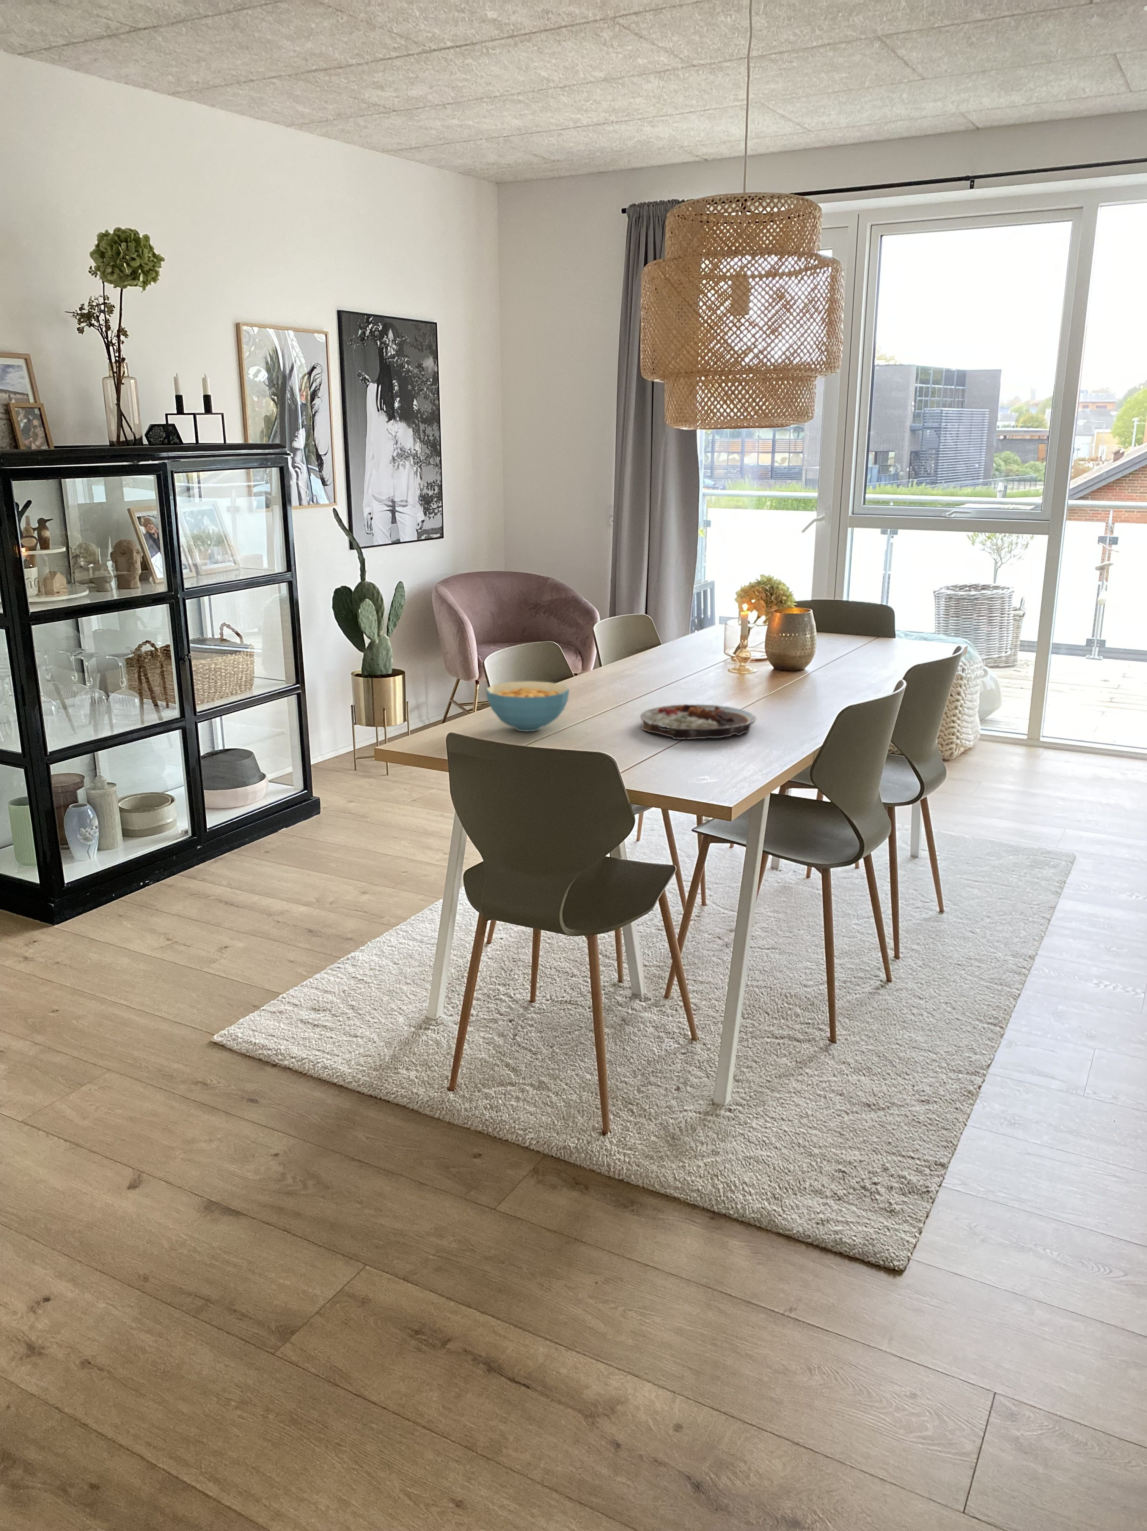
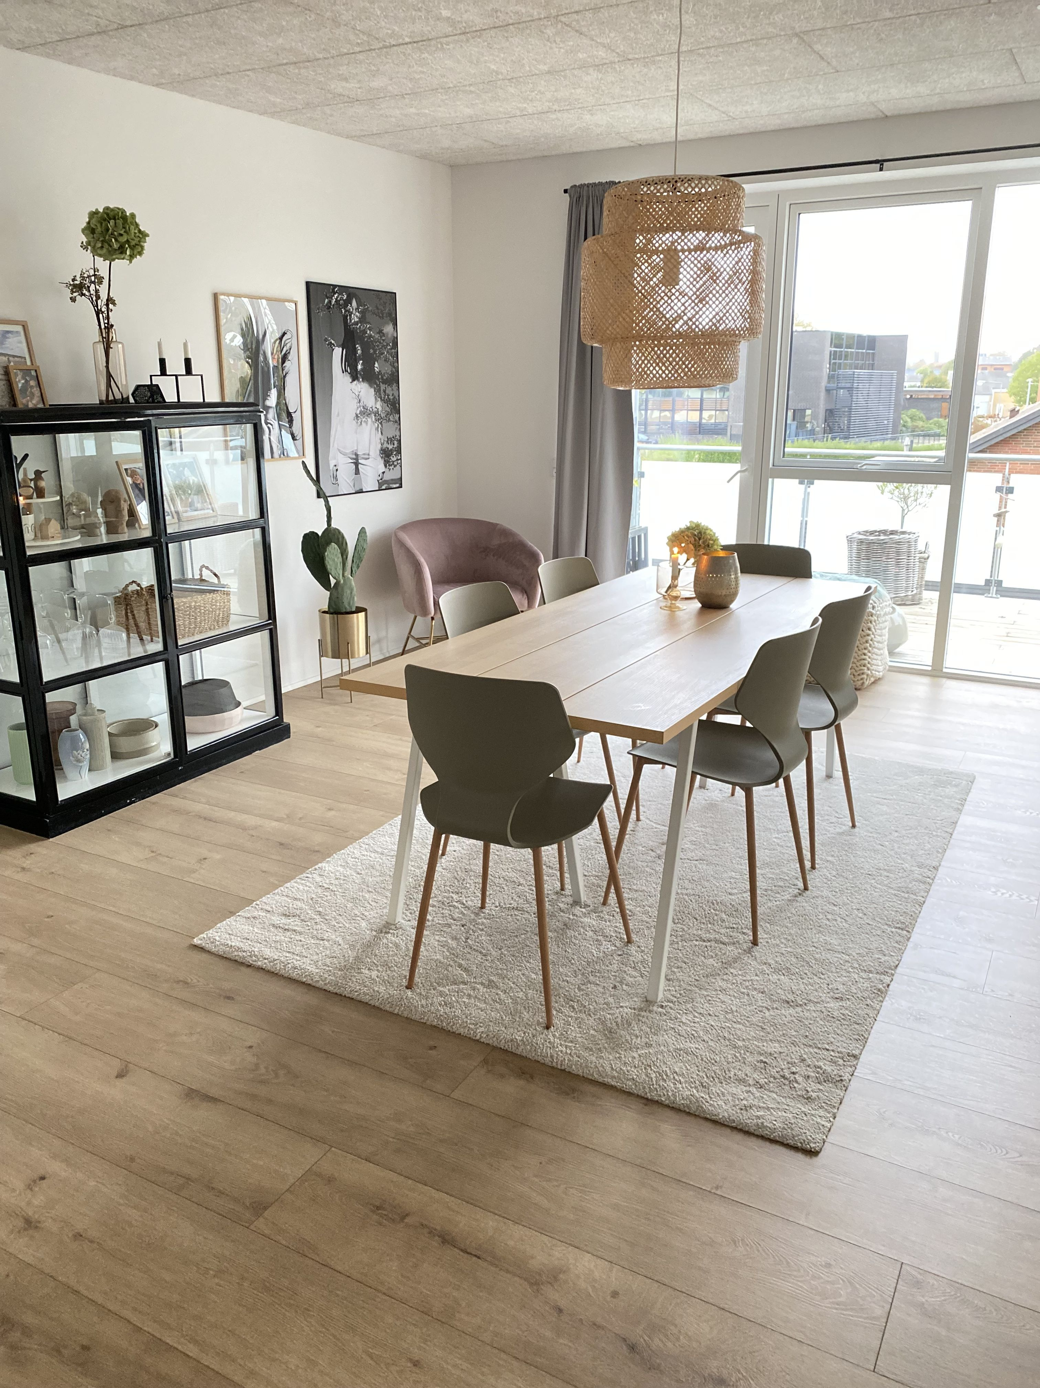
- cereal bowl [486,681,570,732]
- plate [640,704,757,740]
